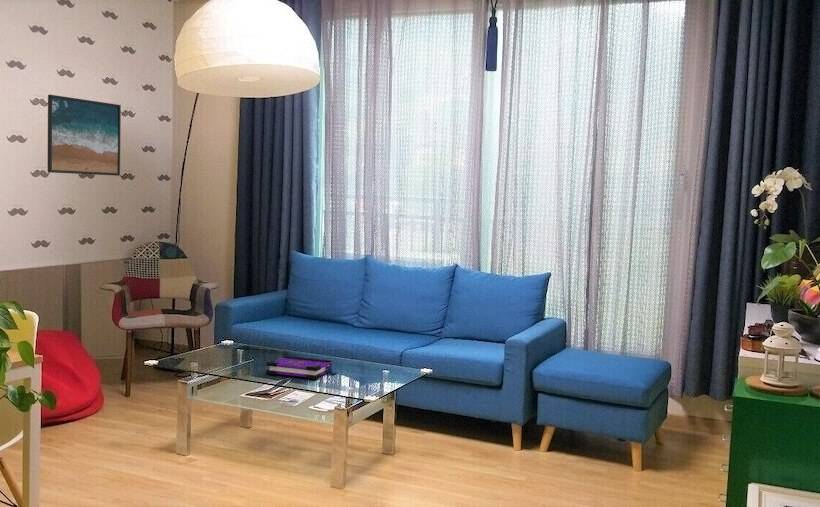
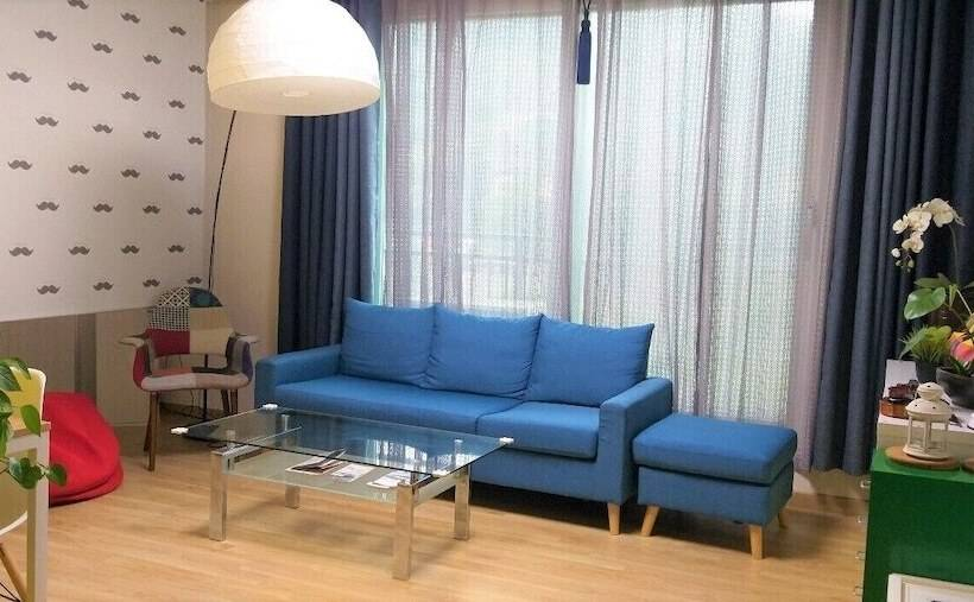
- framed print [47,94,122,177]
- board game [265,355,338,381]
